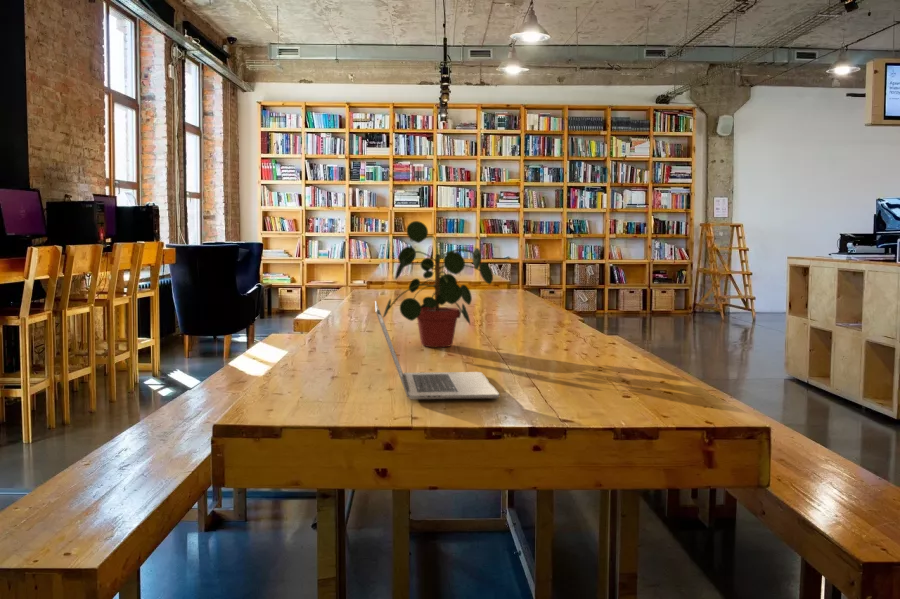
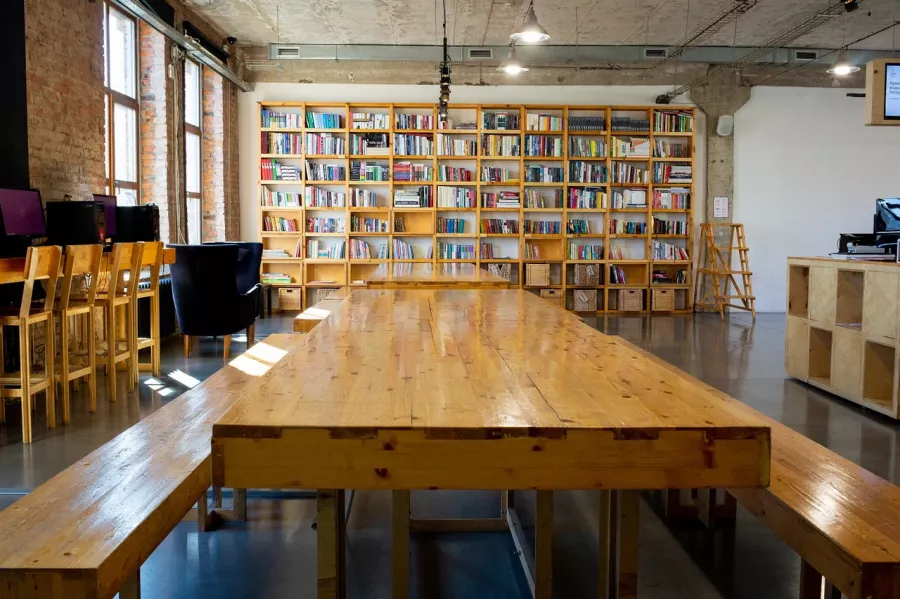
- laptop [374,300,500,400]
- potted plant [382,220,494,348]
